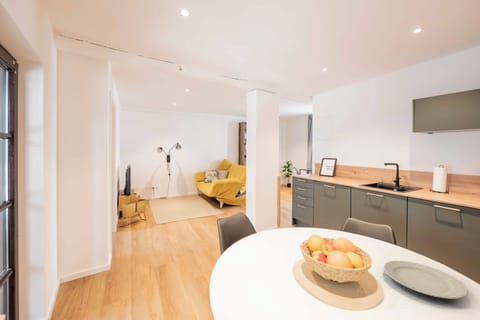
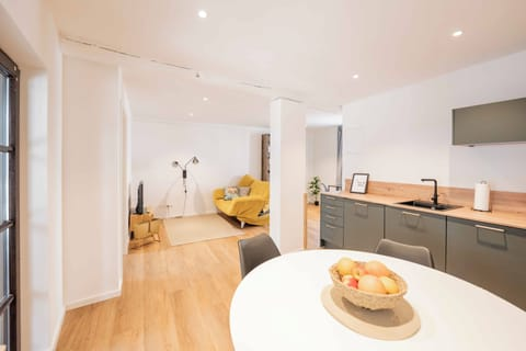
- chinaware [383,260,469,300]
